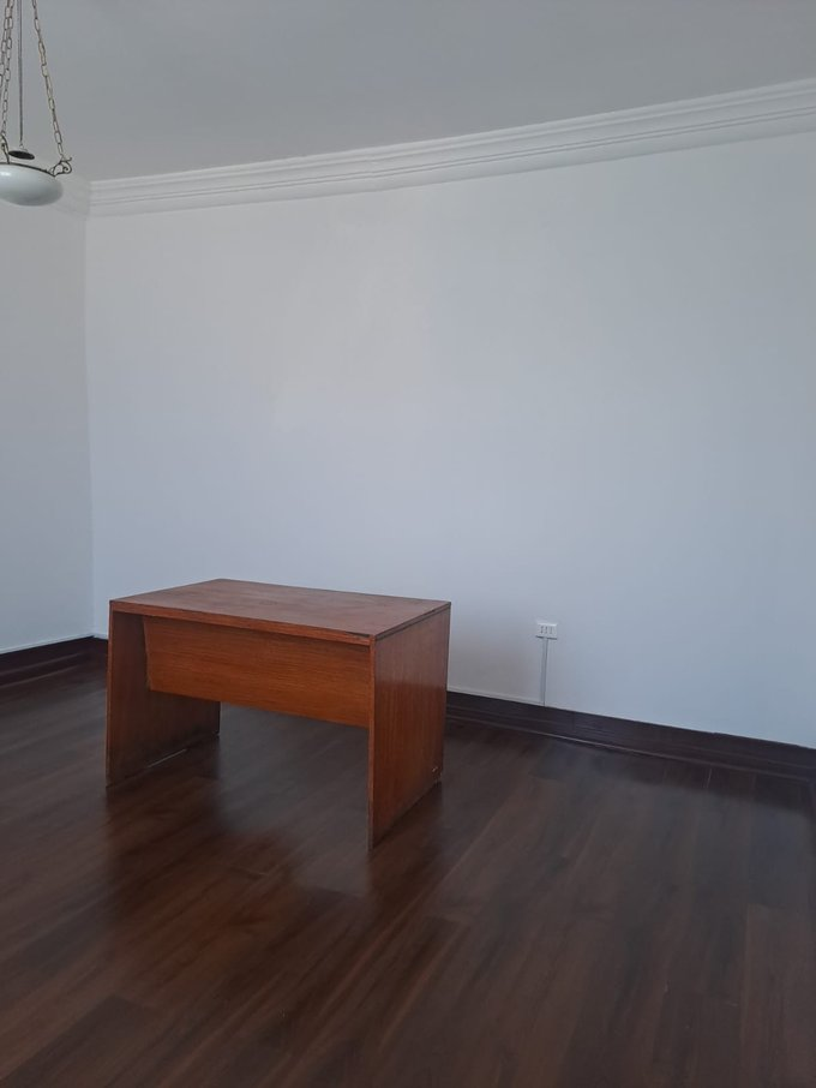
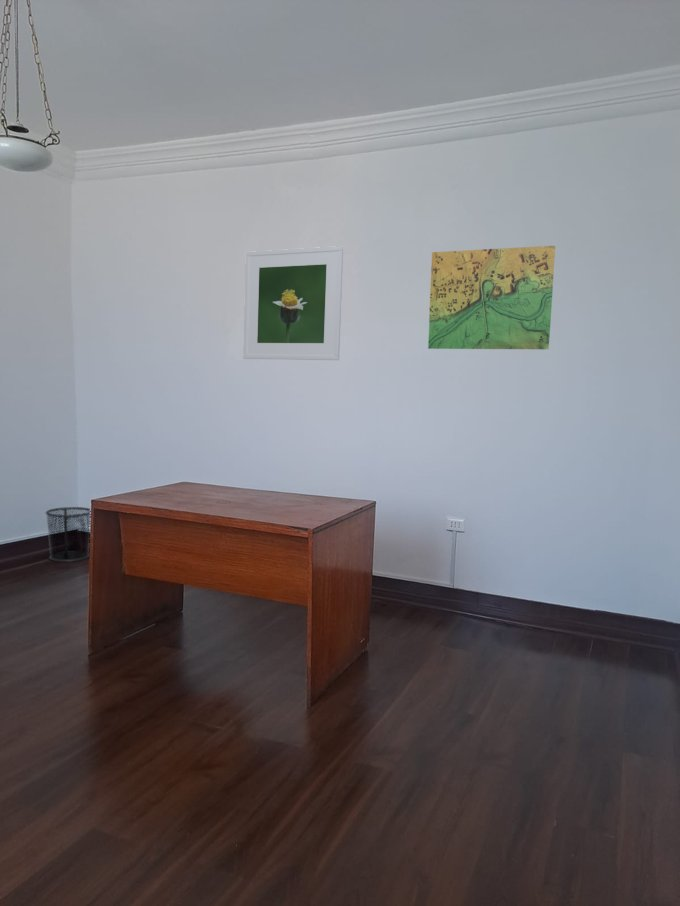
+ map [427,245,556,350]
+ waste bin [45,506,91,563]
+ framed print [242,245,344,361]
